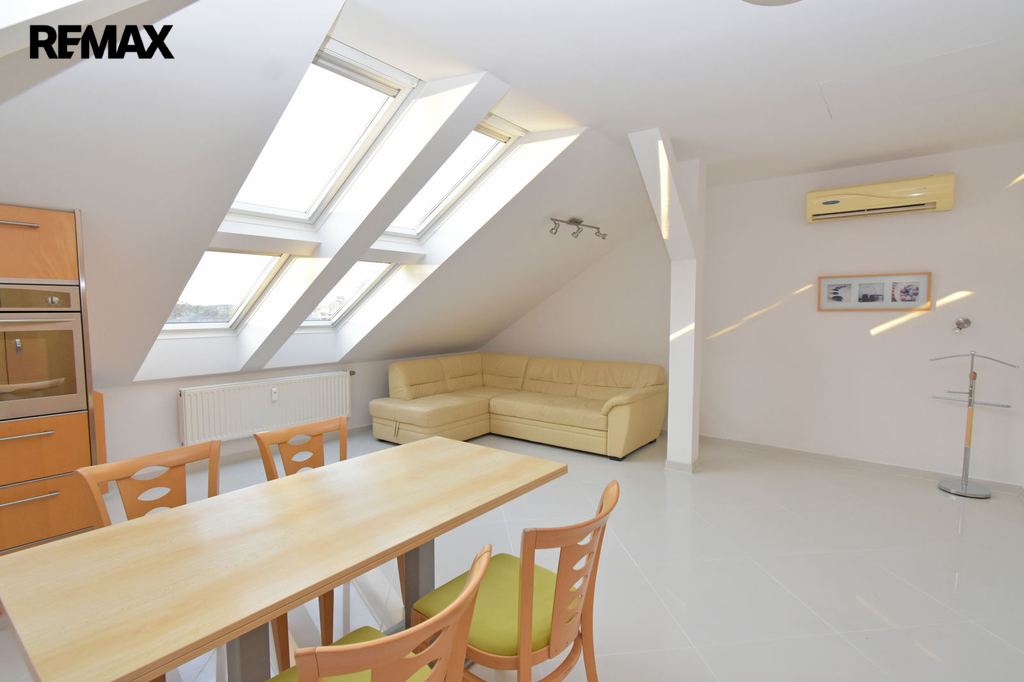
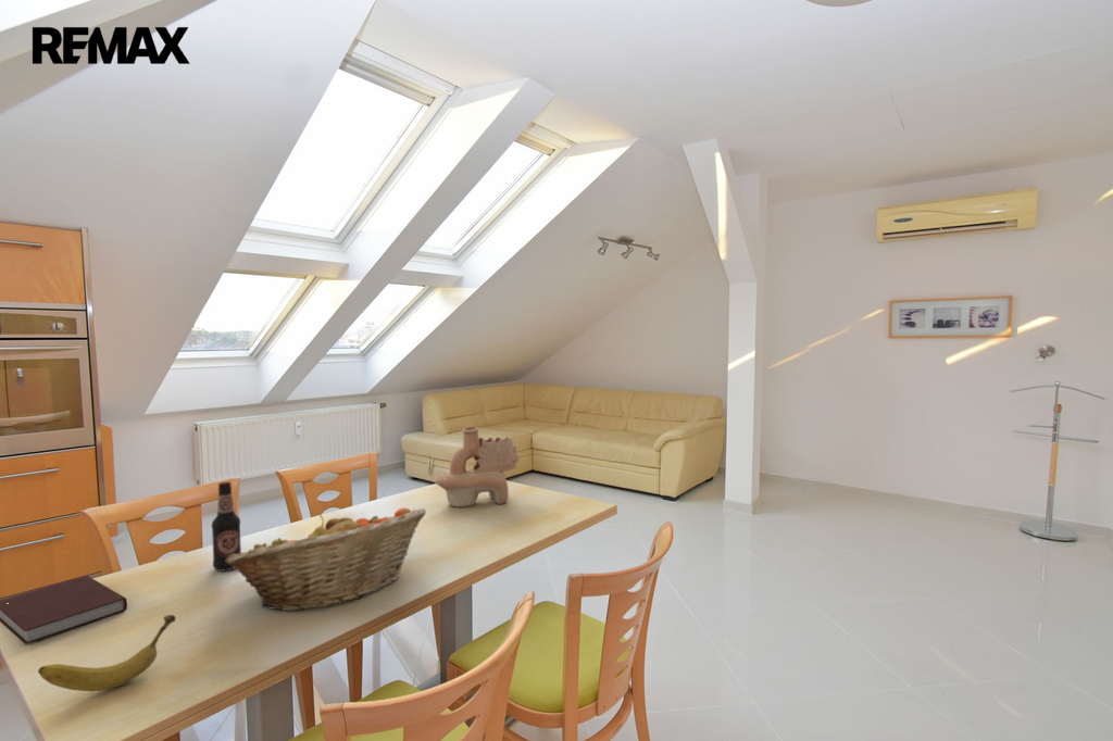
+ decorative vase [433,426,521,507]
+ fruit basket [225,506,427,612]
+ notebook [0,575,128,645]
+ bottle [211,480,242,572]
+ fruit [37,614,177,692]
